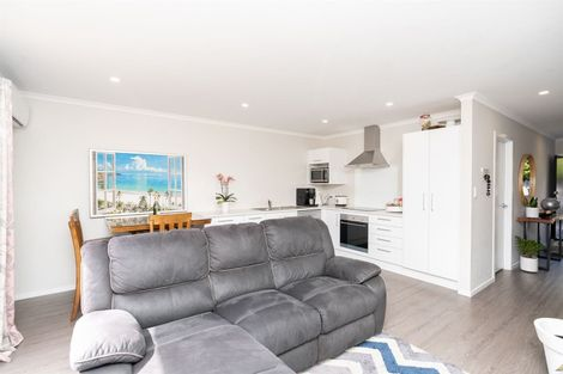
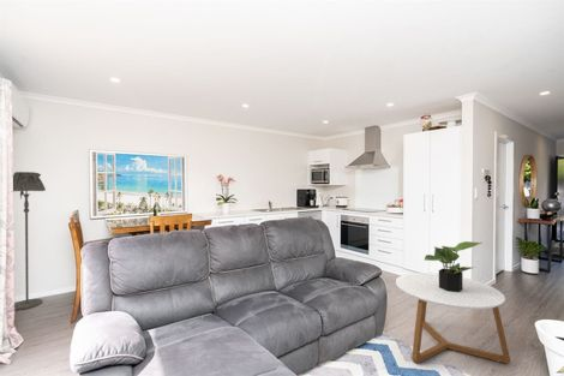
+ potted plant [424,240,482,292]
+ coffee table [395,271,511,364]
+ floor lamp [12,171,47,311]
